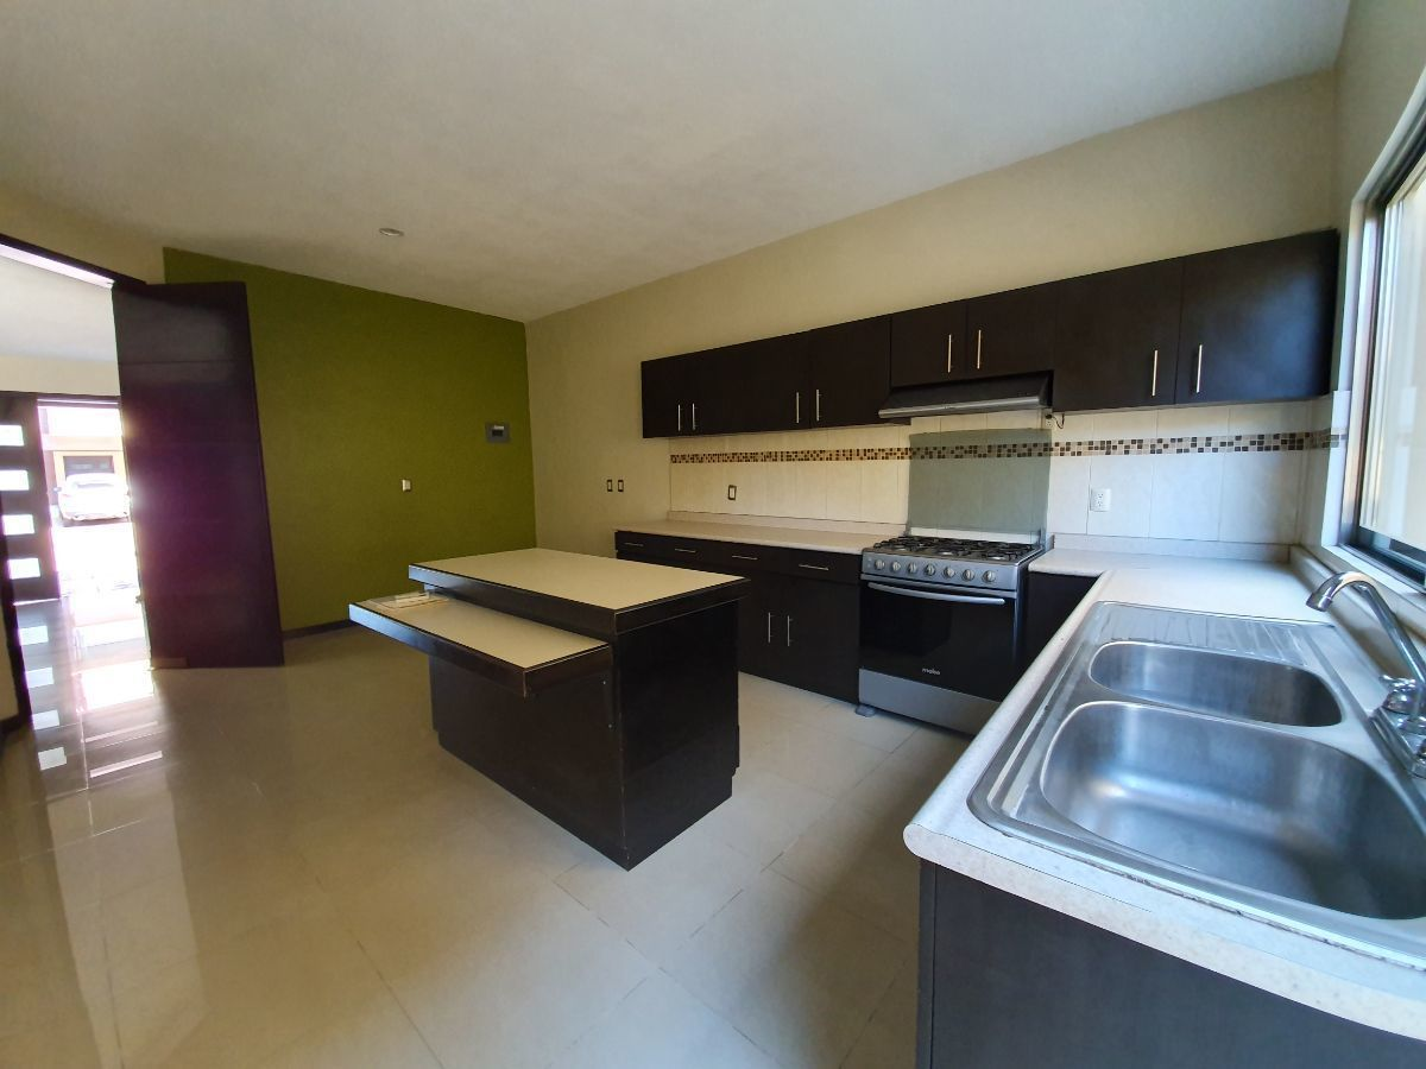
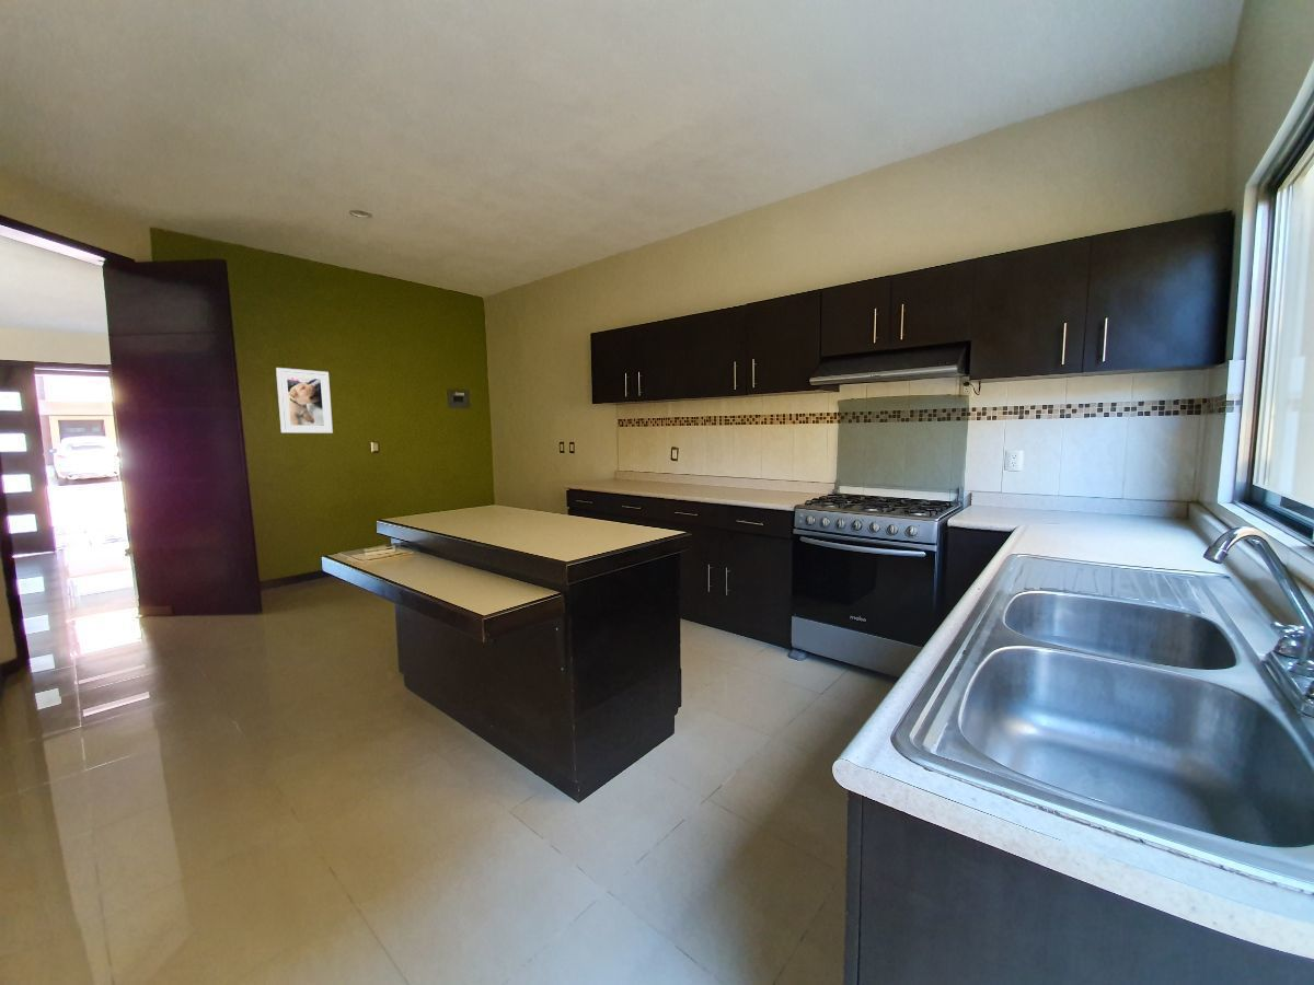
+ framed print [275,367,334,434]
